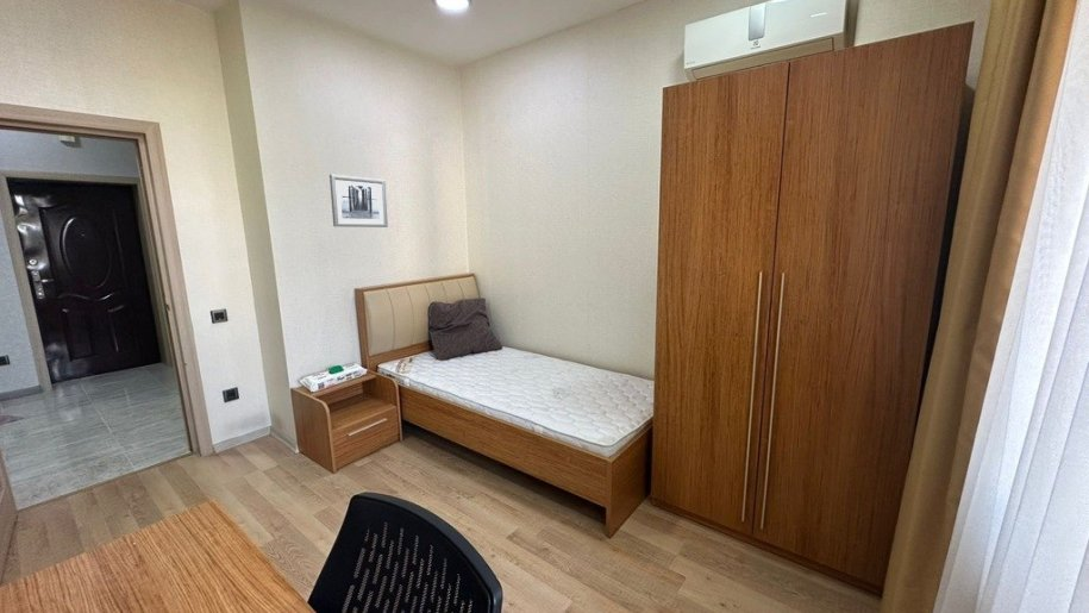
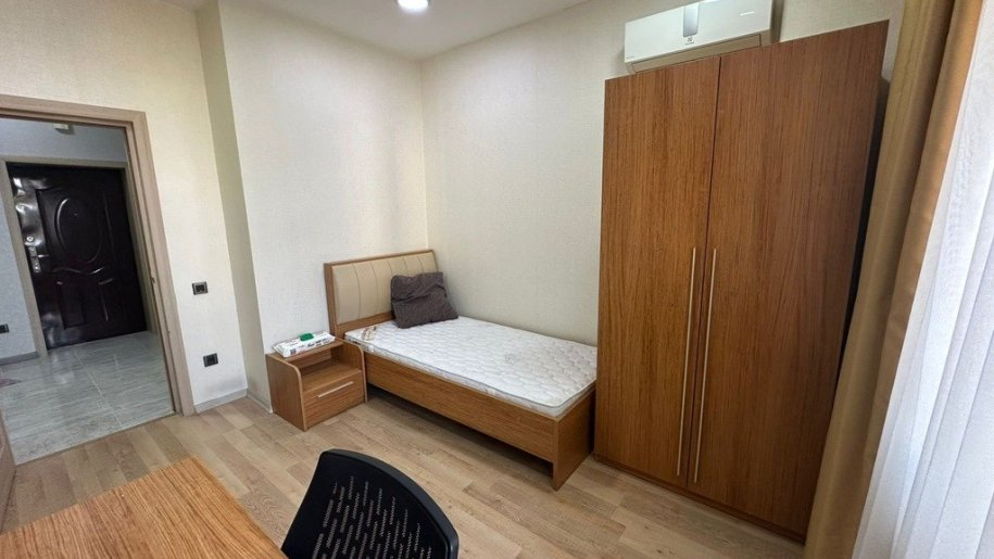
- wall art [328,174,389,229]
